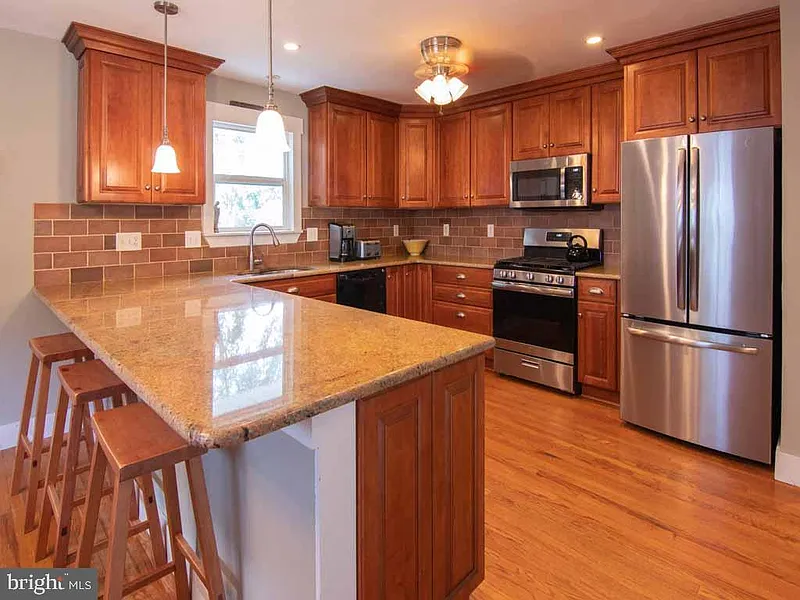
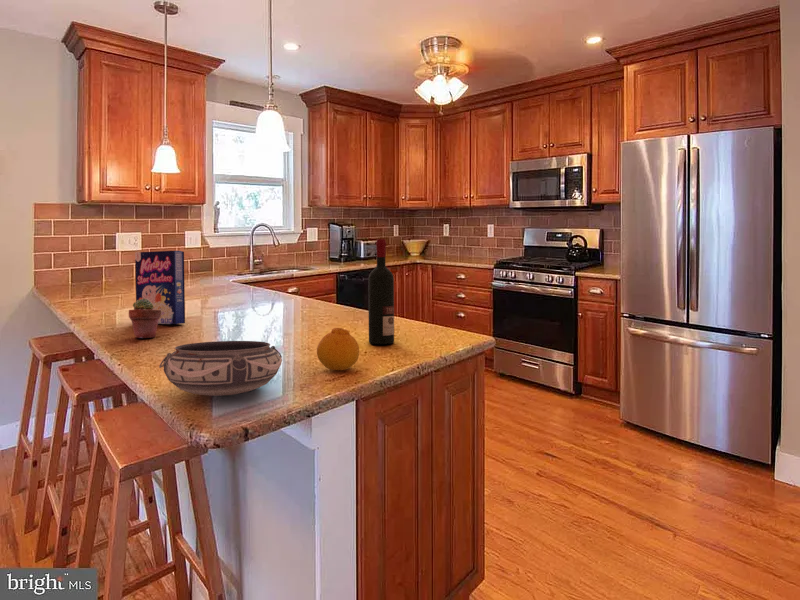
+ alcohol [367,238,395,345]
+ fruit [316,327,360,371]
+ cereal box [134,250,186,325]
+ bowl [158,340,283,397]
+ potted succulent [128,299,161,339]
